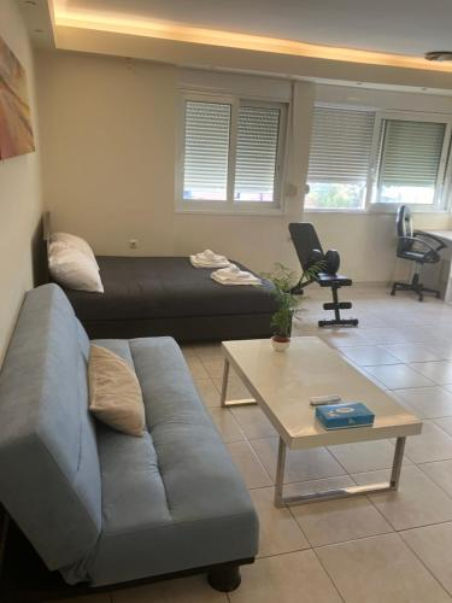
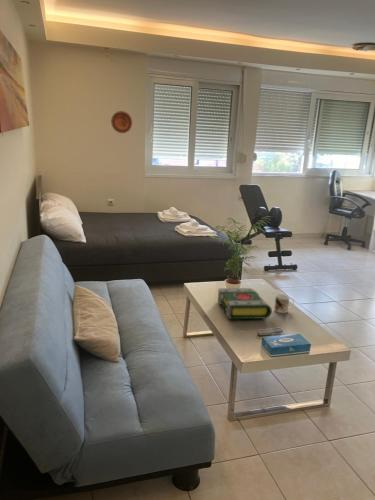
+ book [217,287,273,320]
+ mug [273,293,295,314]
+ decorative plate [110,110,133,134]
